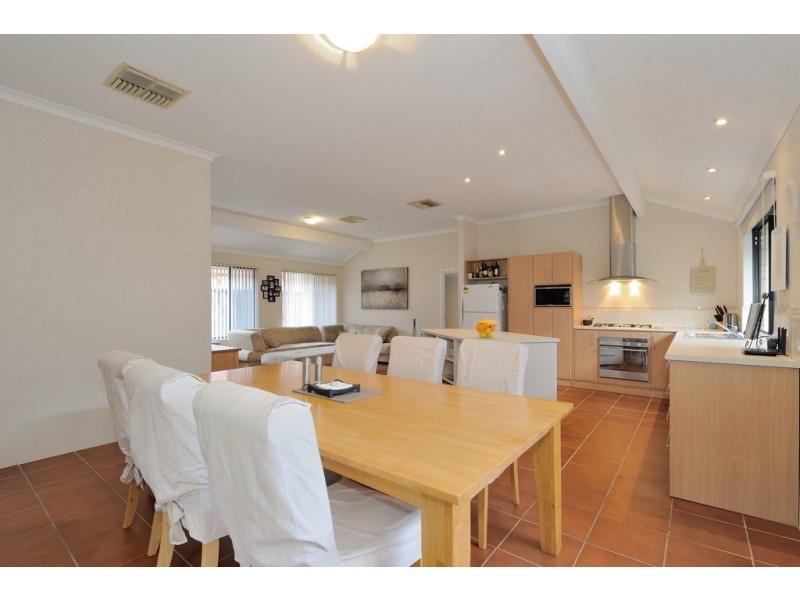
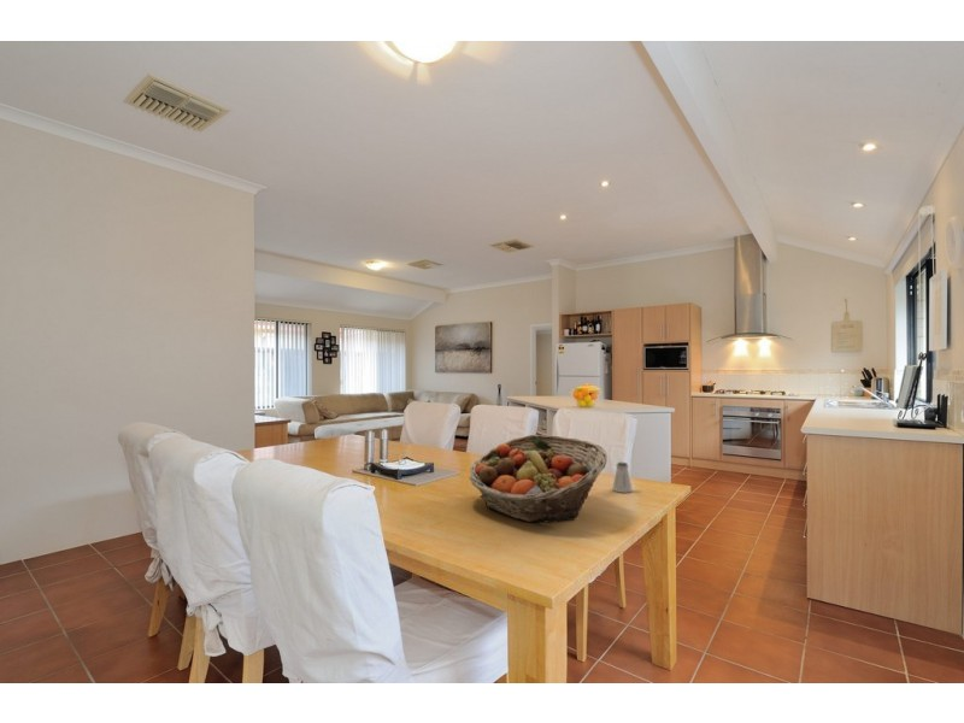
+ fruit basket [469,434,609,523]
+ saltshaker [611,462,634,494]
